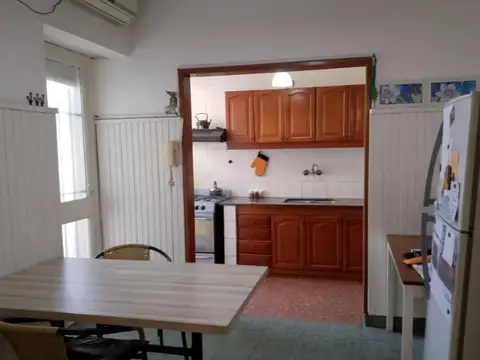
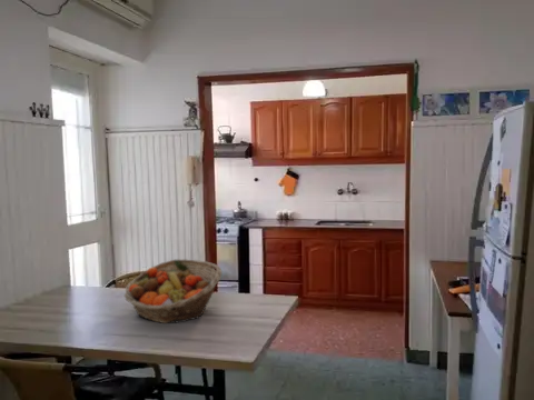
+ fruit basket [123,258,224,324]
